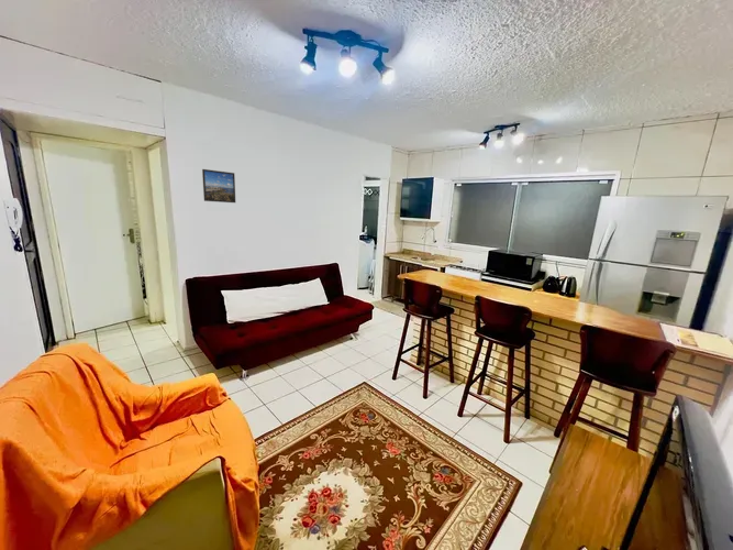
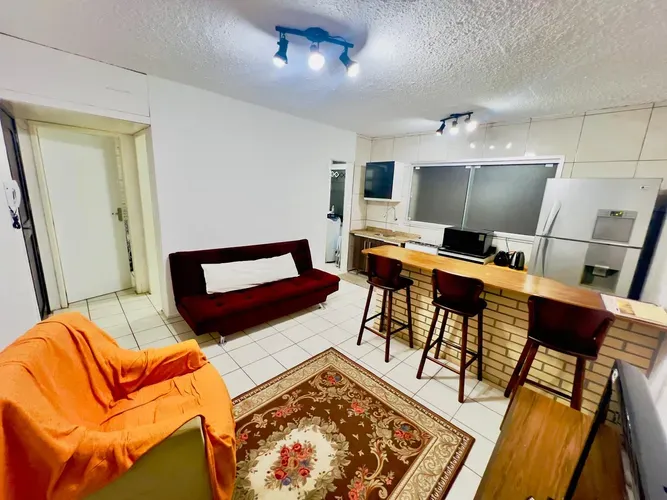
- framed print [201,168,236,204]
